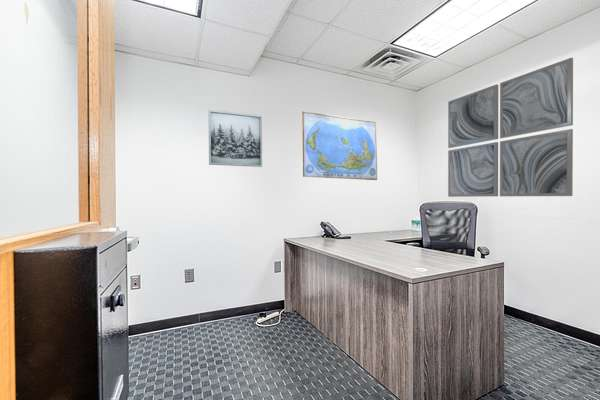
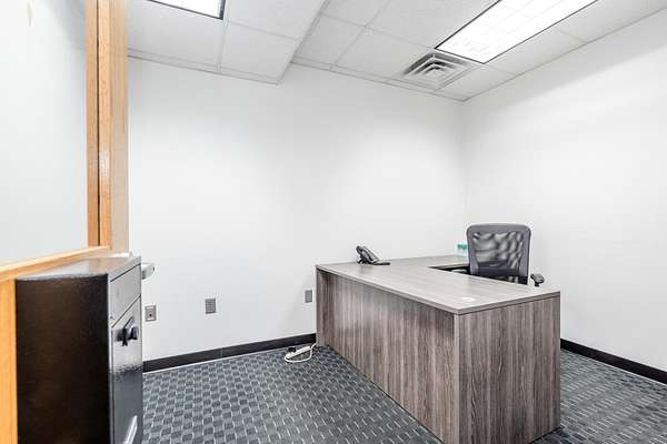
- wall art [447,57,574,198]
- world map [301,110,378,181]
- wall art [208,109,263,168]
